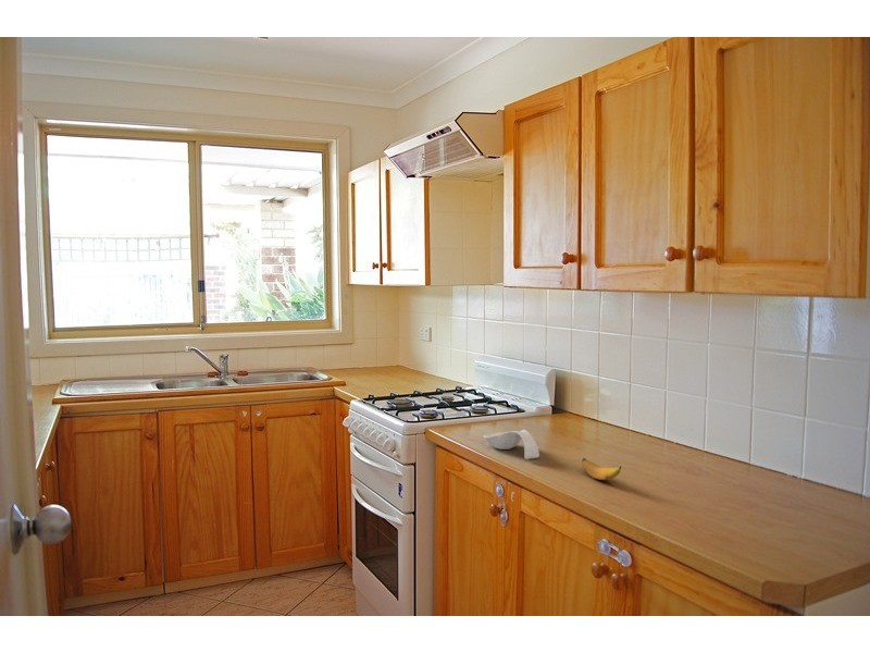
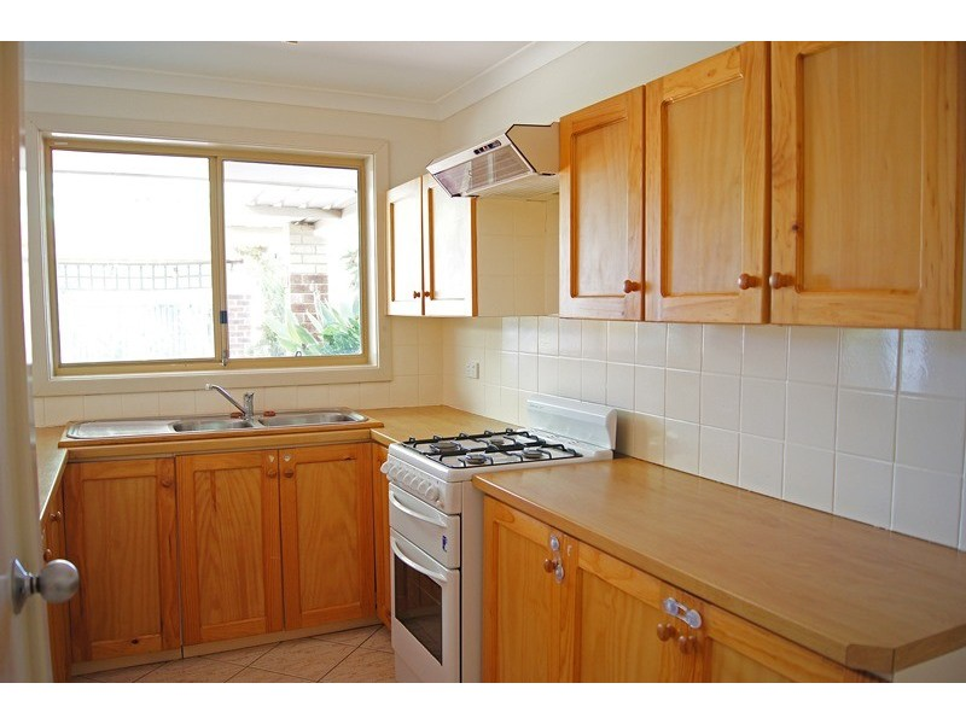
- spoon rest [483,429,540,460]
- banana [581,457,622,481]
